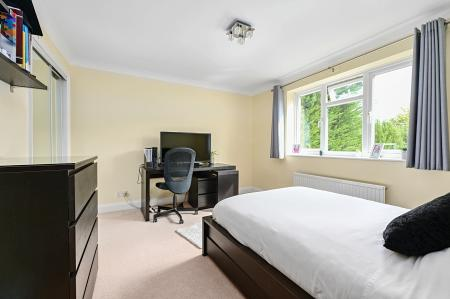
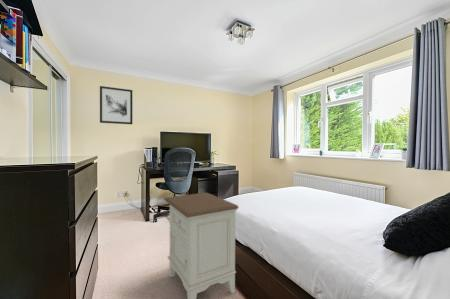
+ nightstand [163,192,239,299]
+ wall art [99,85,133,125]
